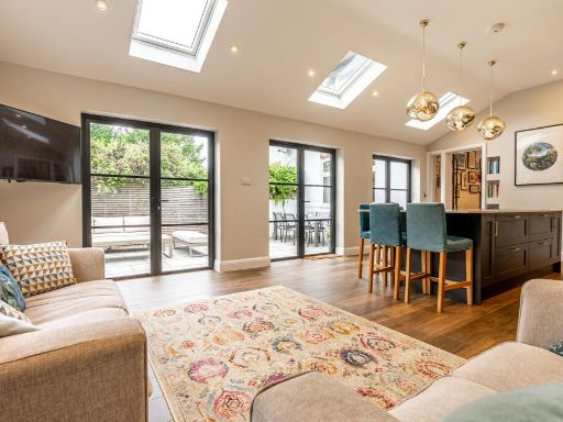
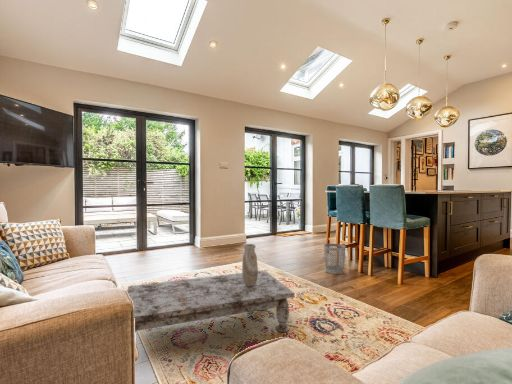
+ vase [241,243,259,286]
+ coffee table [126,269,295,333]
+ wastebasket [323,243,347,275]
